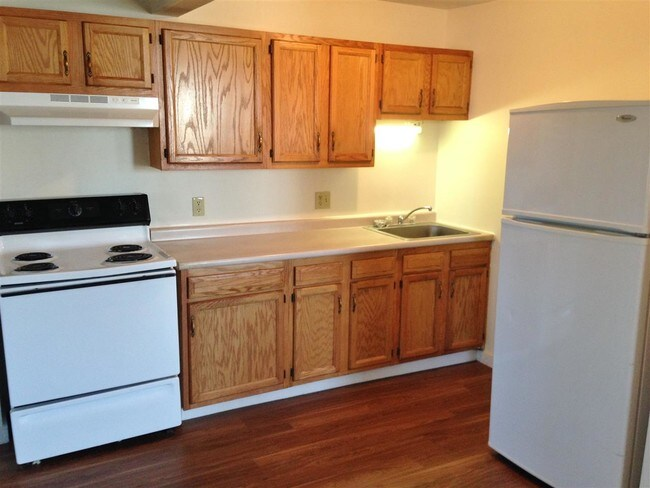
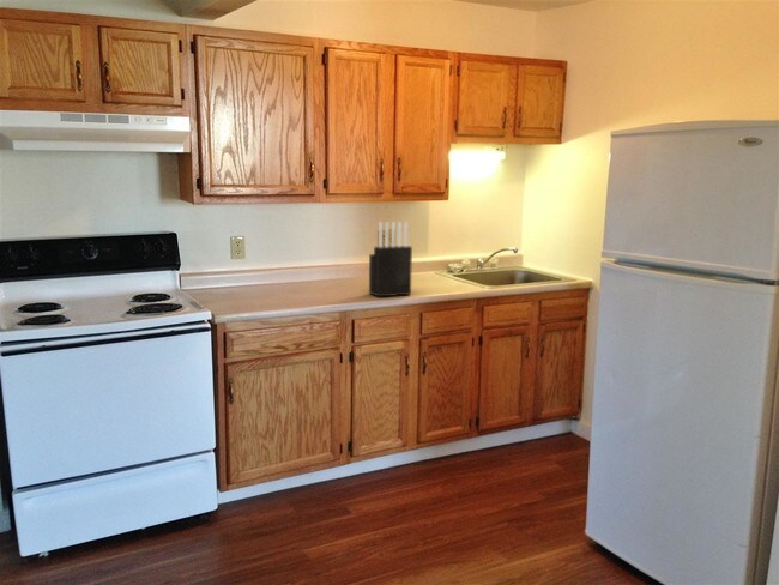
+ knife block [368,221,413,298]
